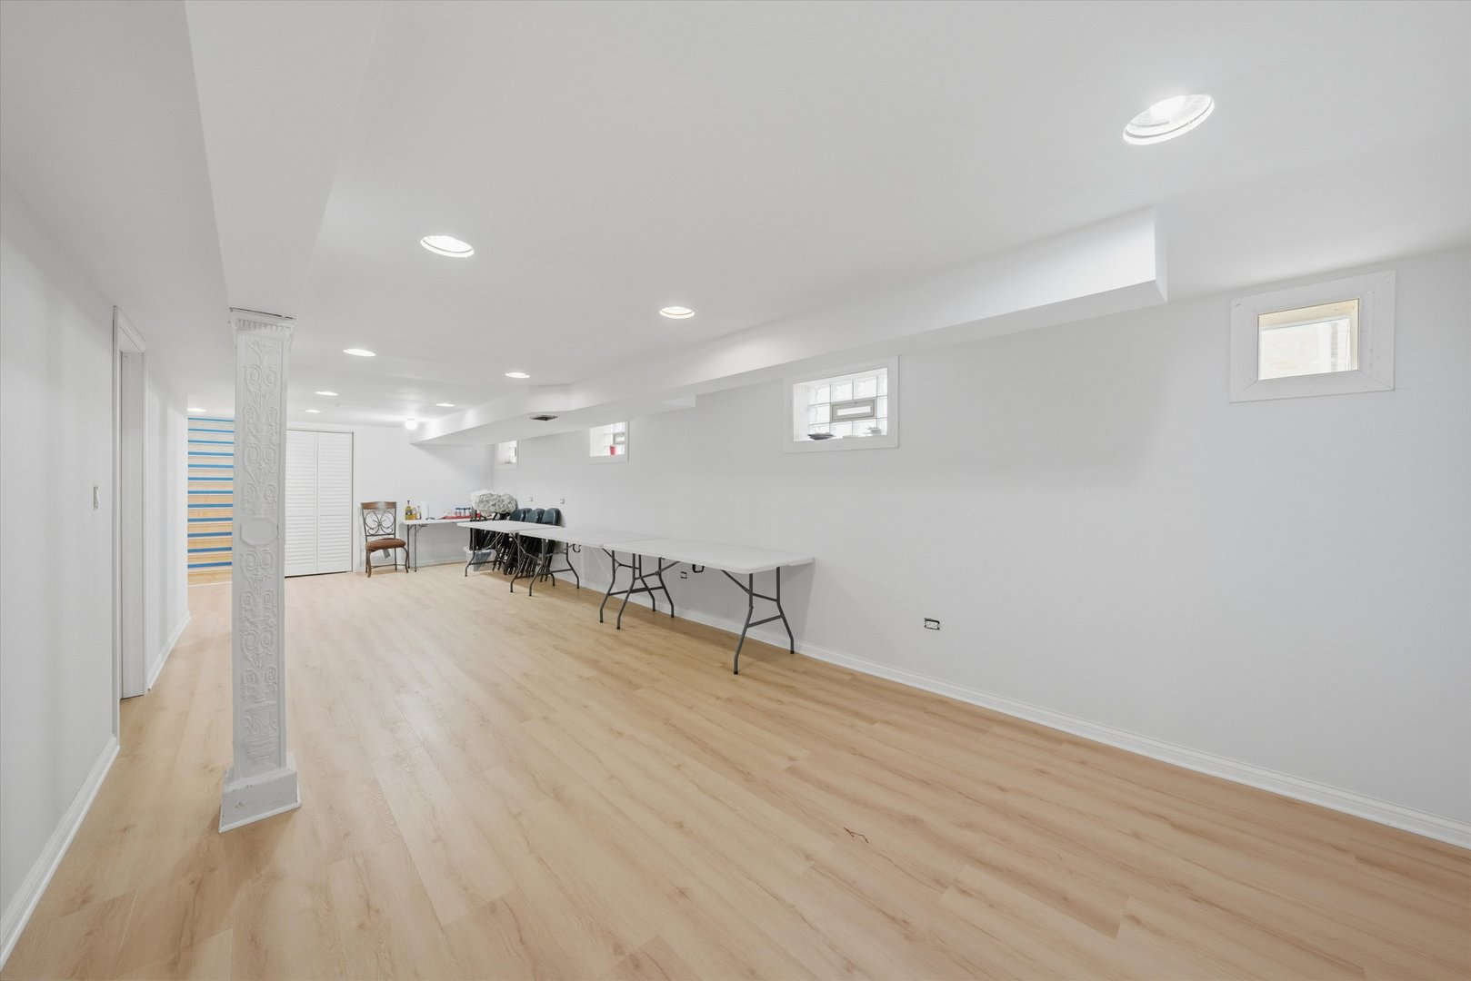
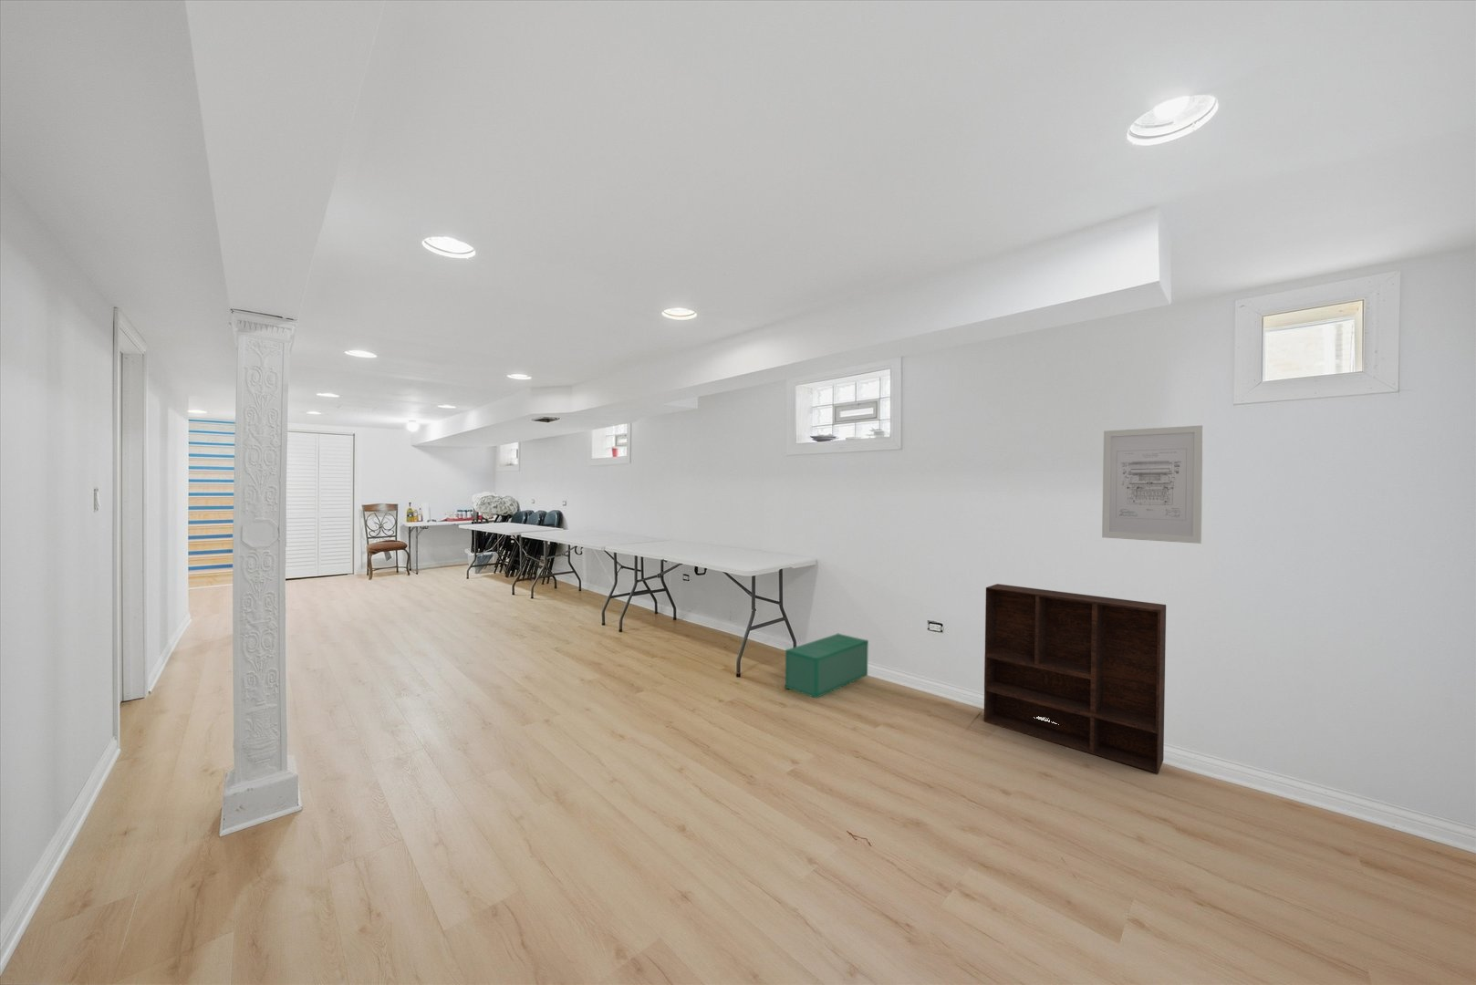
+ shelving unit [984,583,1167,774]
+ wall art [1101,424,1205,544]
+ storage bin [785,633,869,699]
